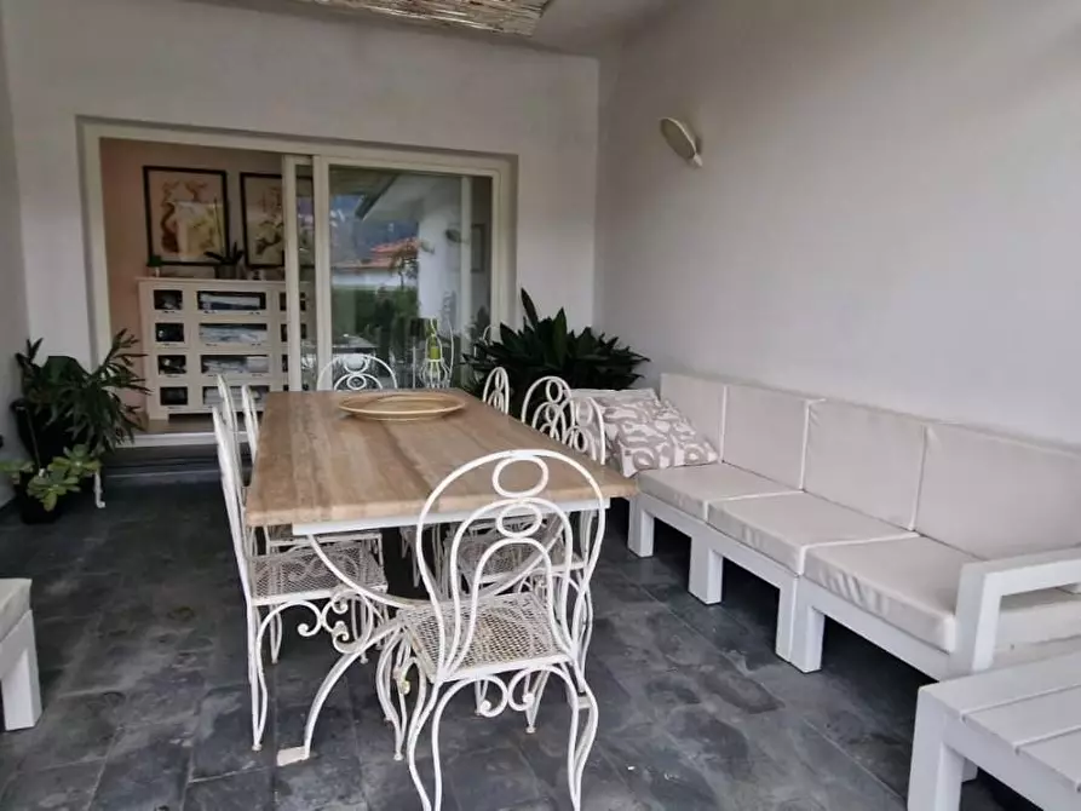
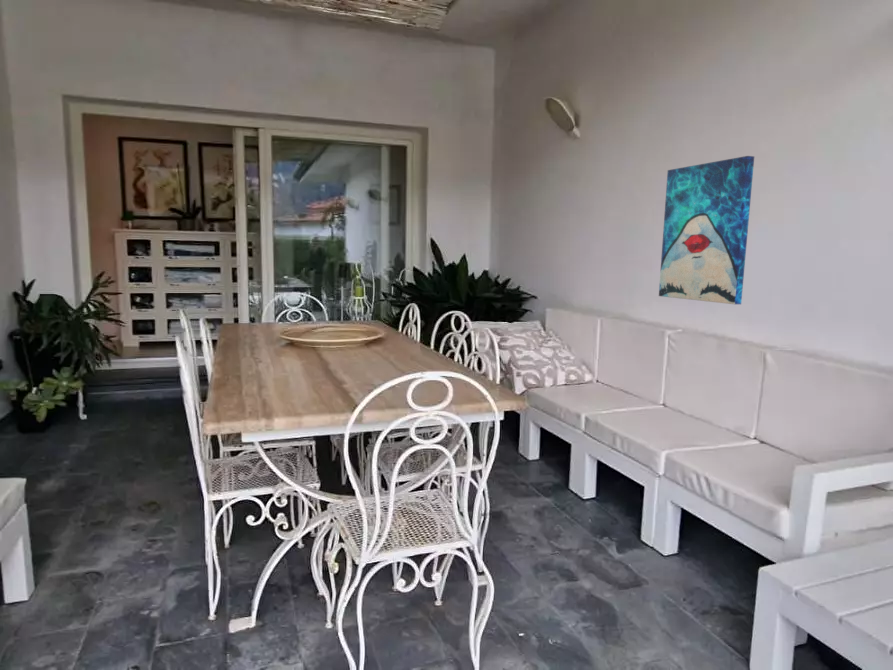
+ wall art [658,155,755,305]
